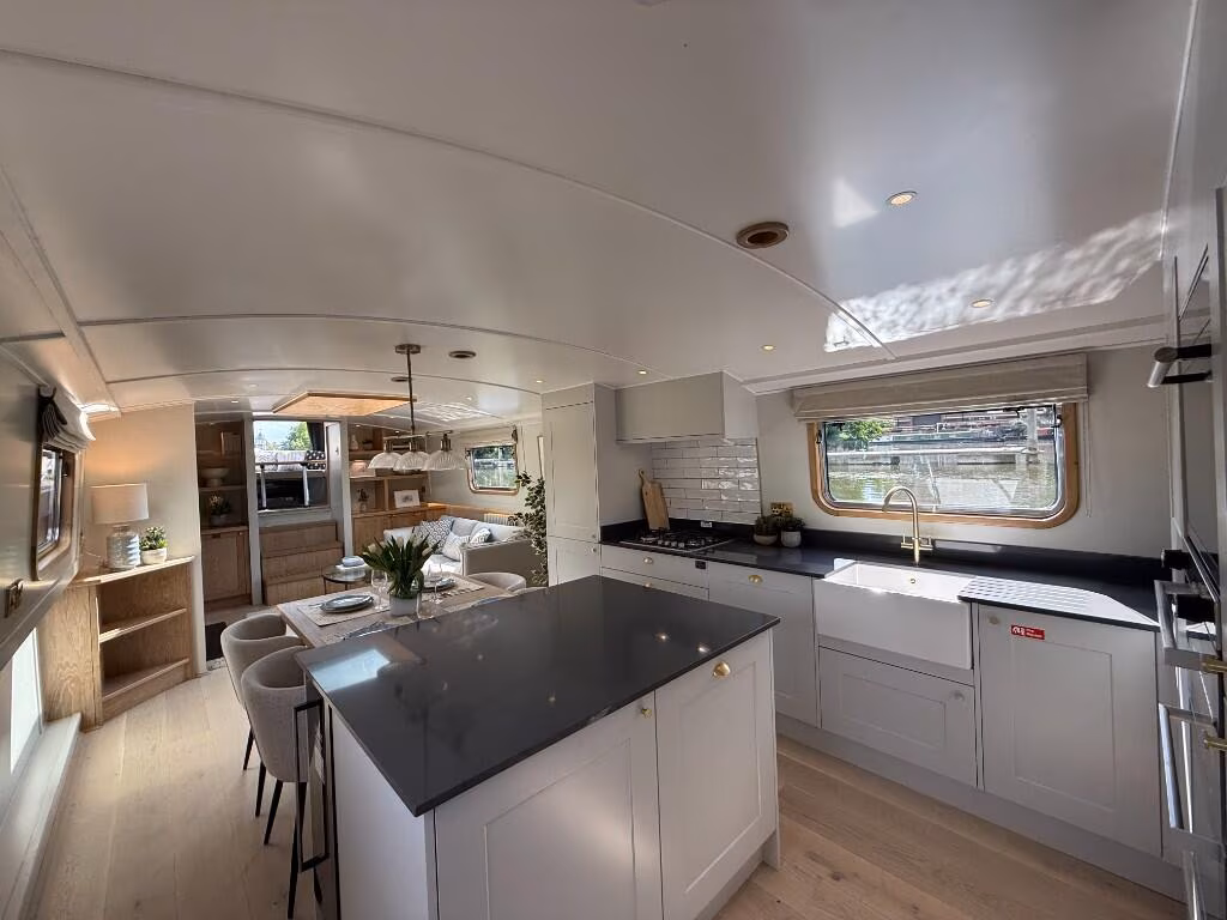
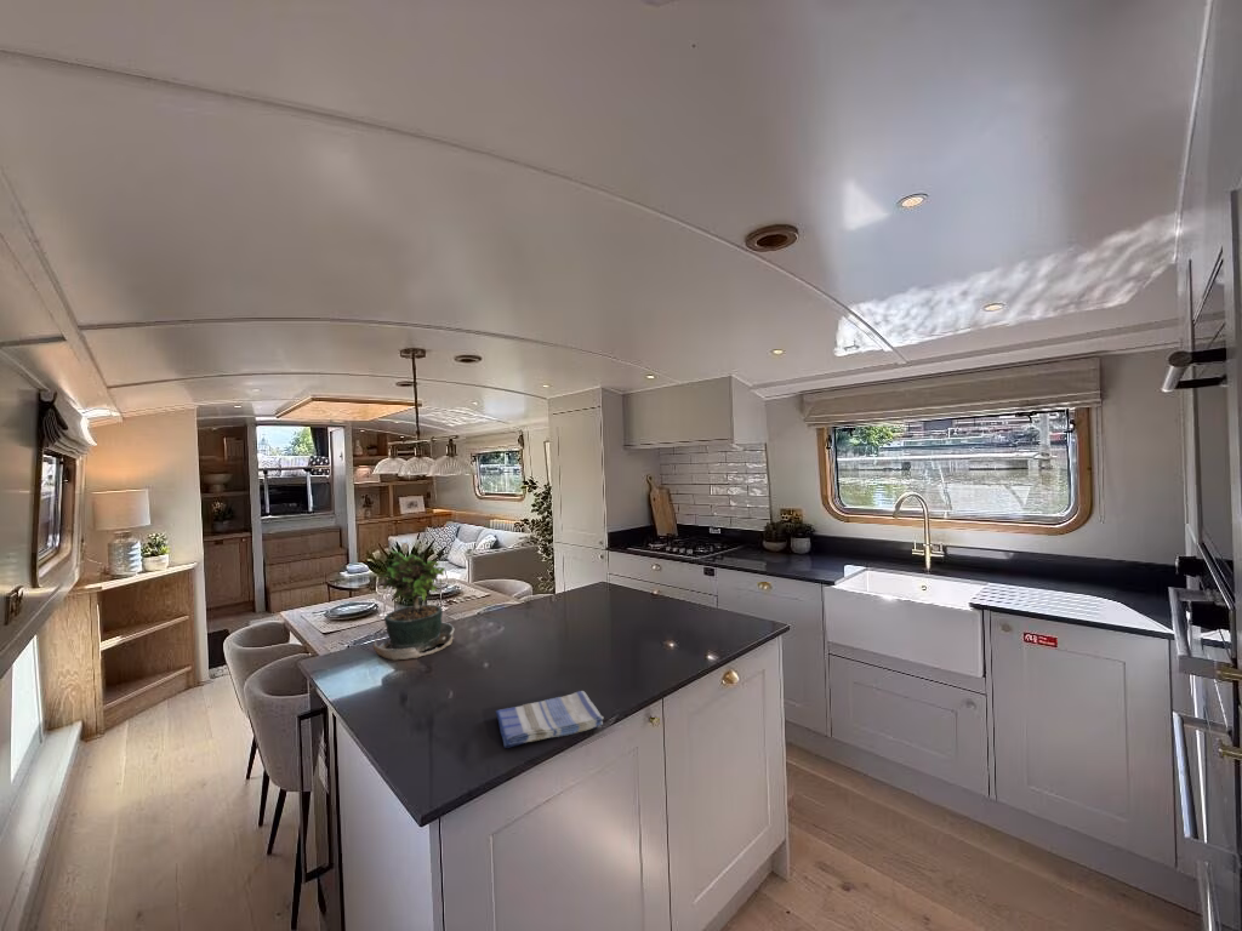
+ dish towel [495,690,605,749]
+ potted plant [372,549,456,662]
